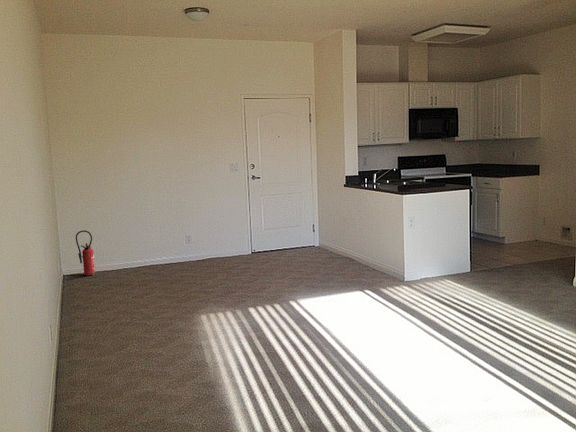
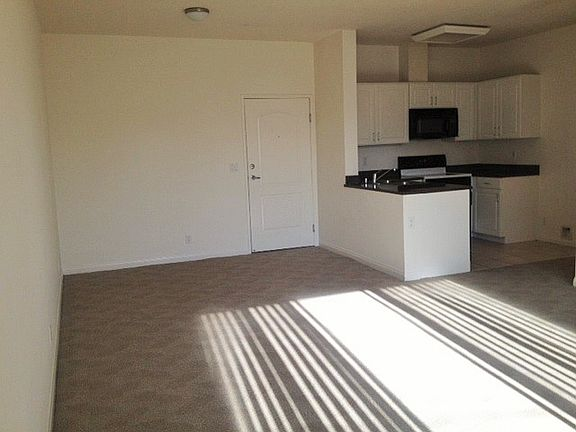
- fire extinguisher [75,229,96,277]
